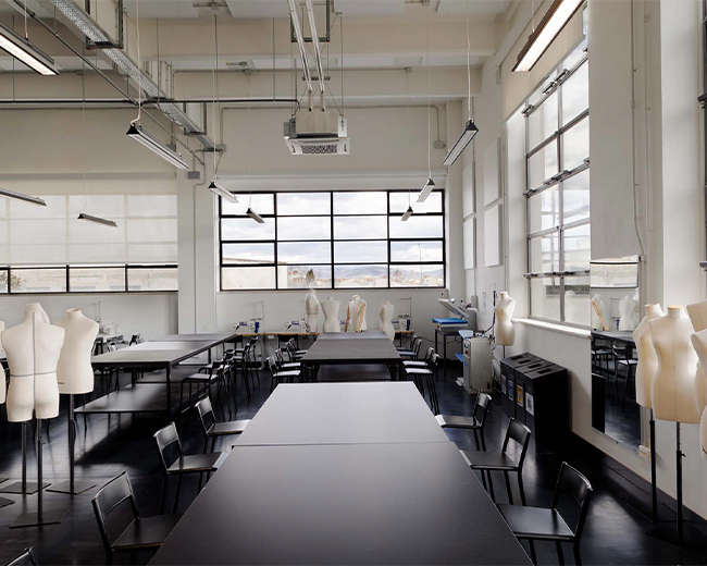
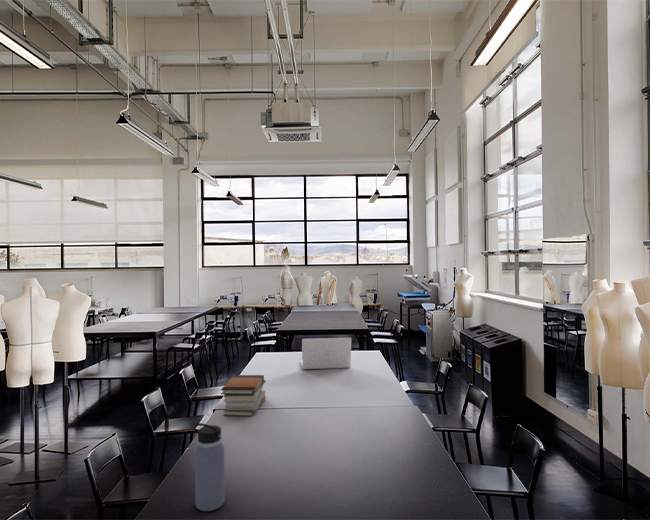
+ book stack [220,374,267,417]
+ laptop [301,337,352,370]
+ water bottle [192,422,226,512]
